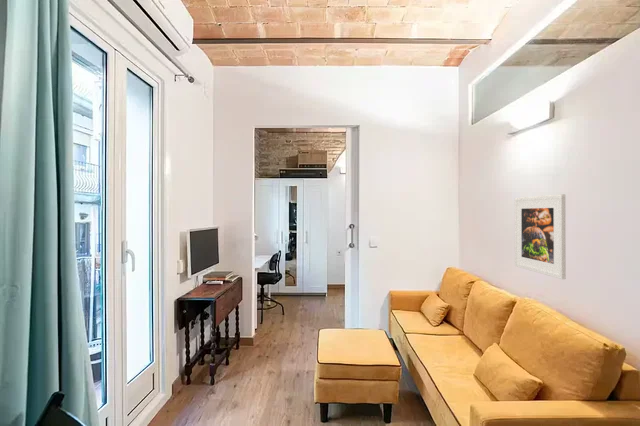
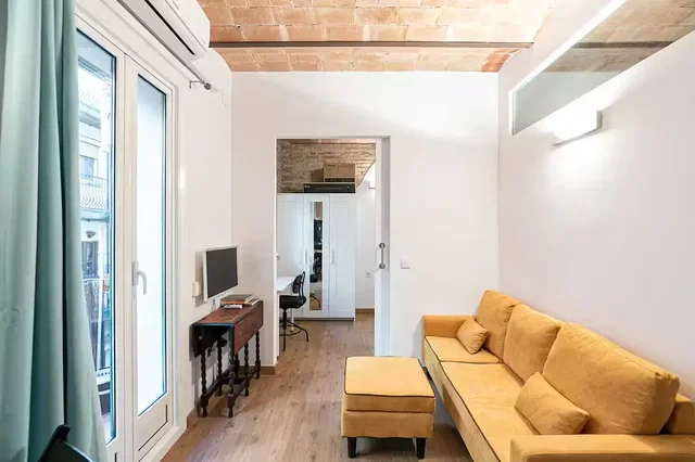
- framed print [514,193,567,280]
